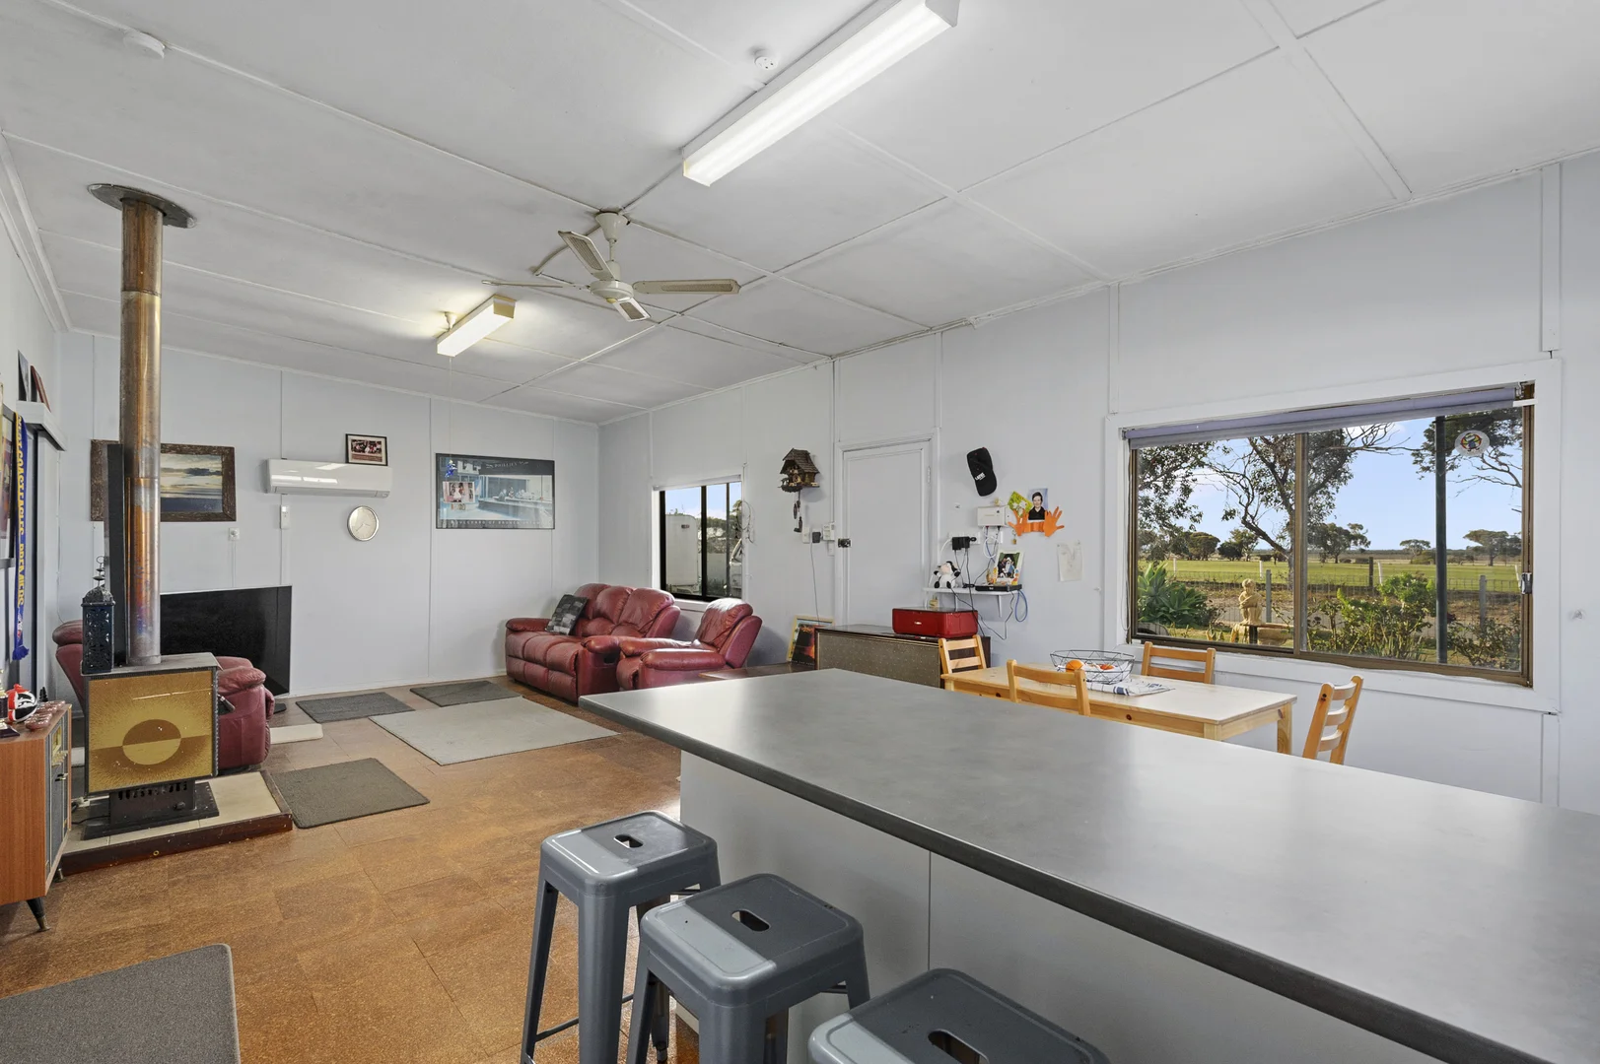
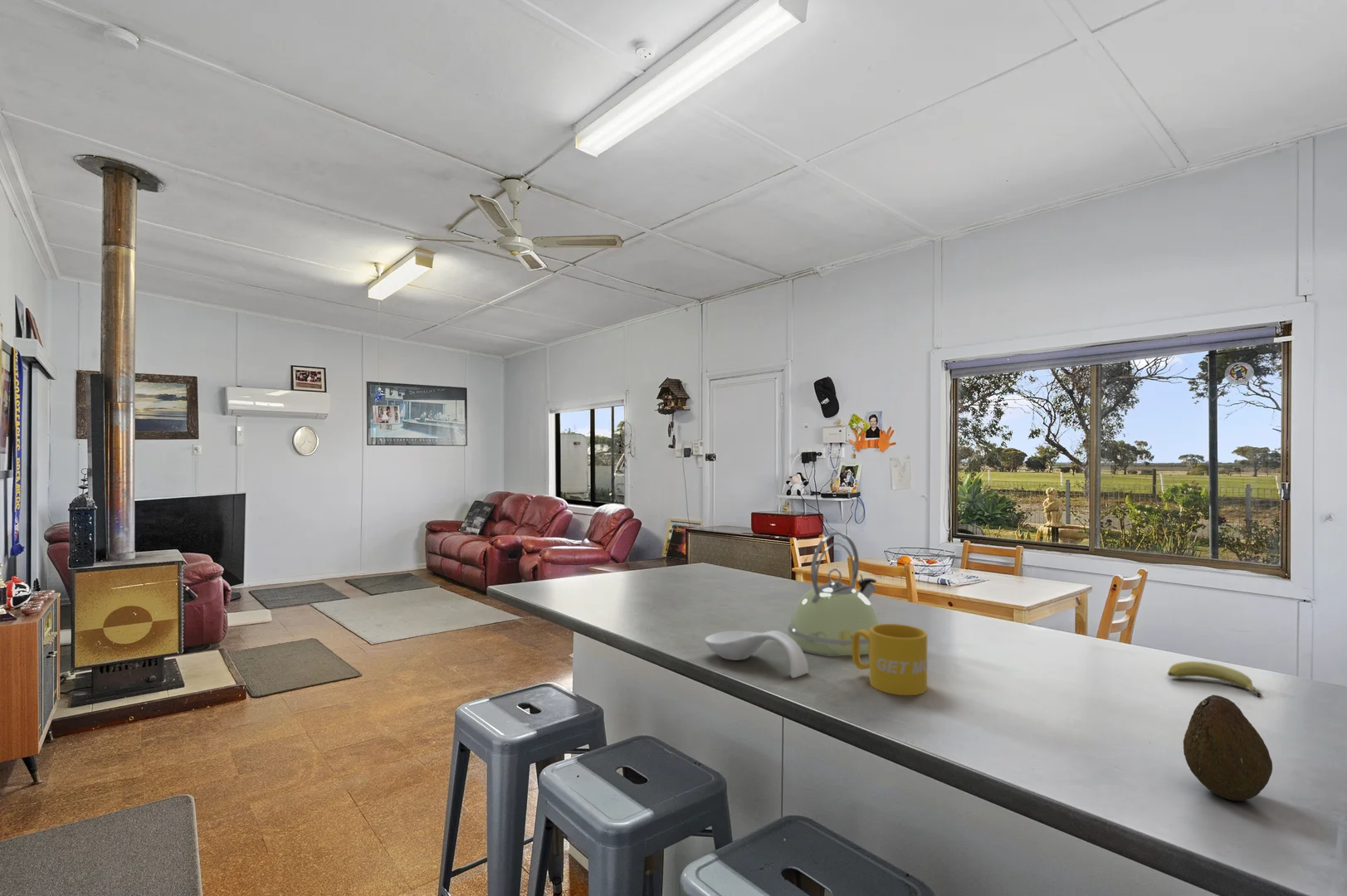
+ kettle [787,531,881,658]
+ fruit [1167,660,1263,698]
+ mug [852,623,928,696]
+ spoon rest [704,630,809,679]
+ fruit [1183,694,1273,801]
